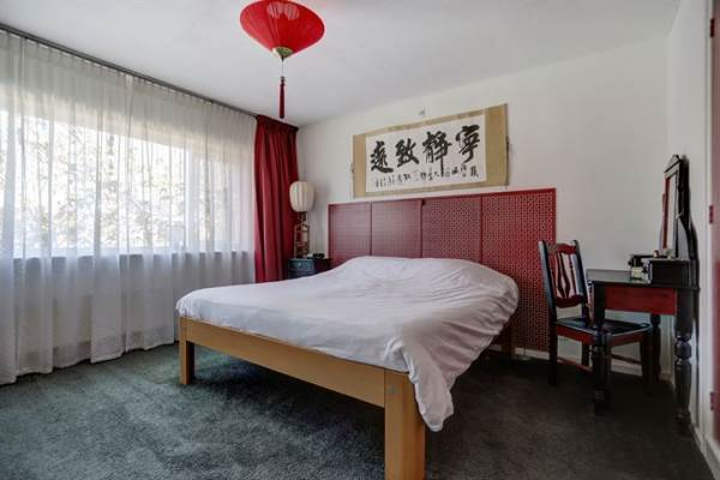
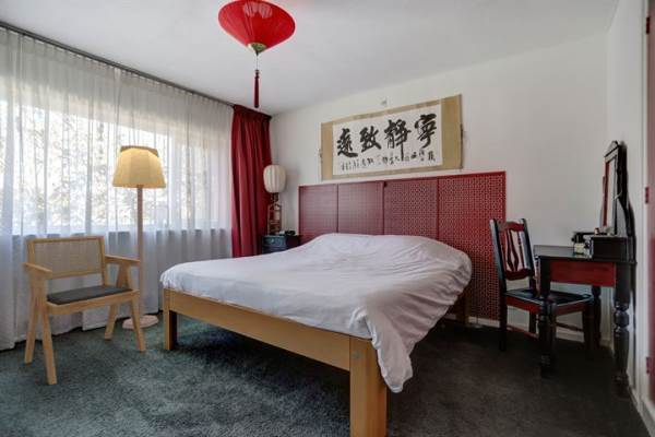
+ lamp [111,144,167,330]
+ armchair [22,235,147,386]
